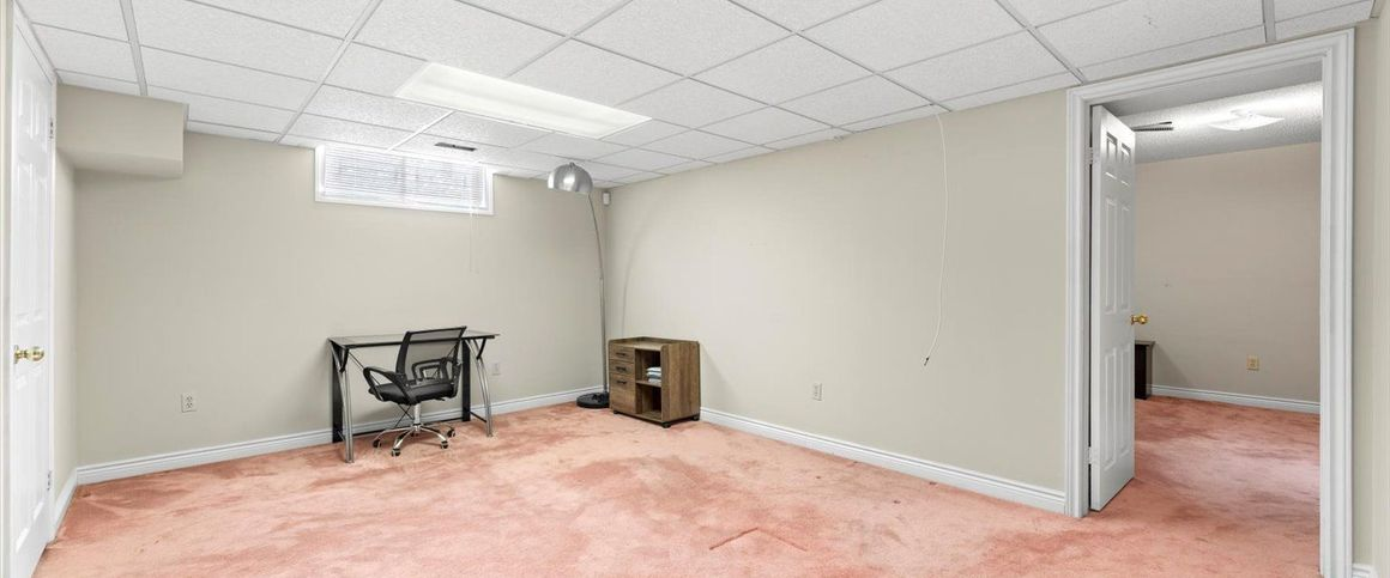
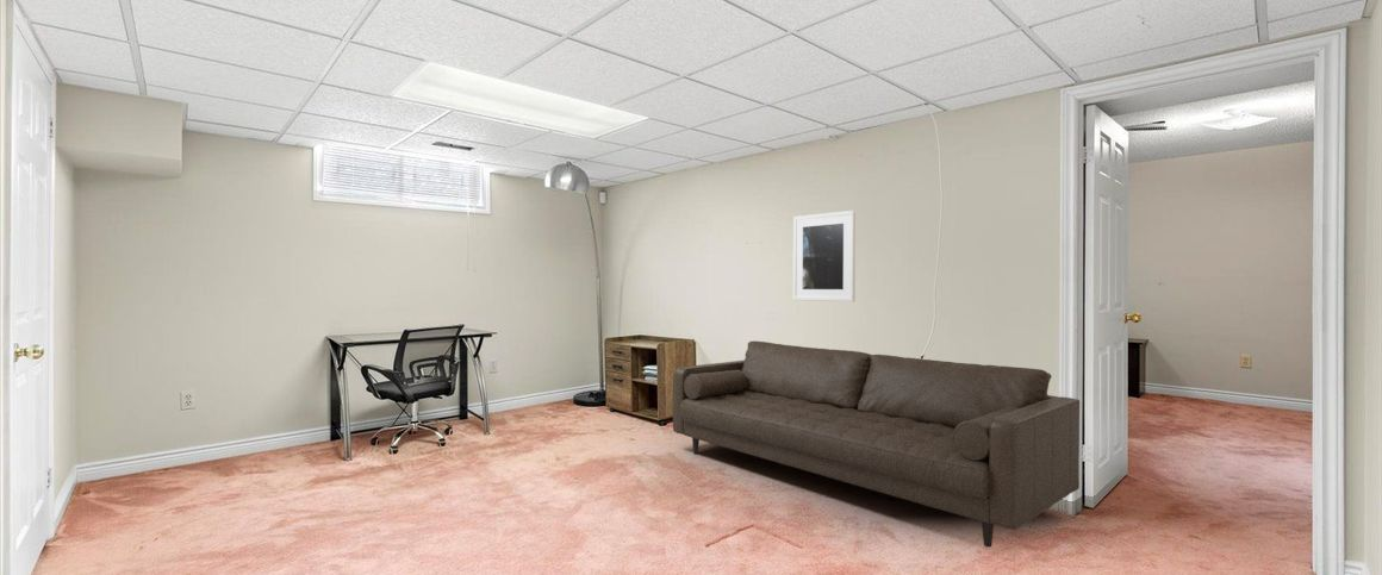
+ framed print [792,210,857,302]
+ sofa [672,340,1081,549]
